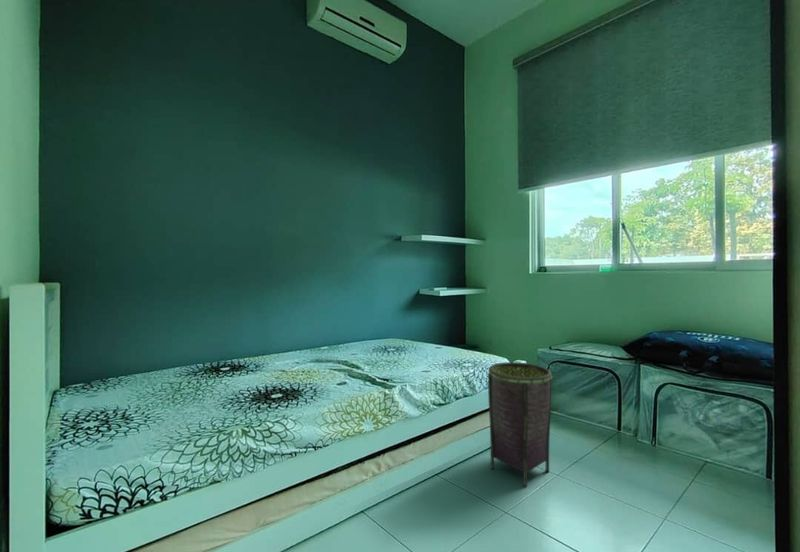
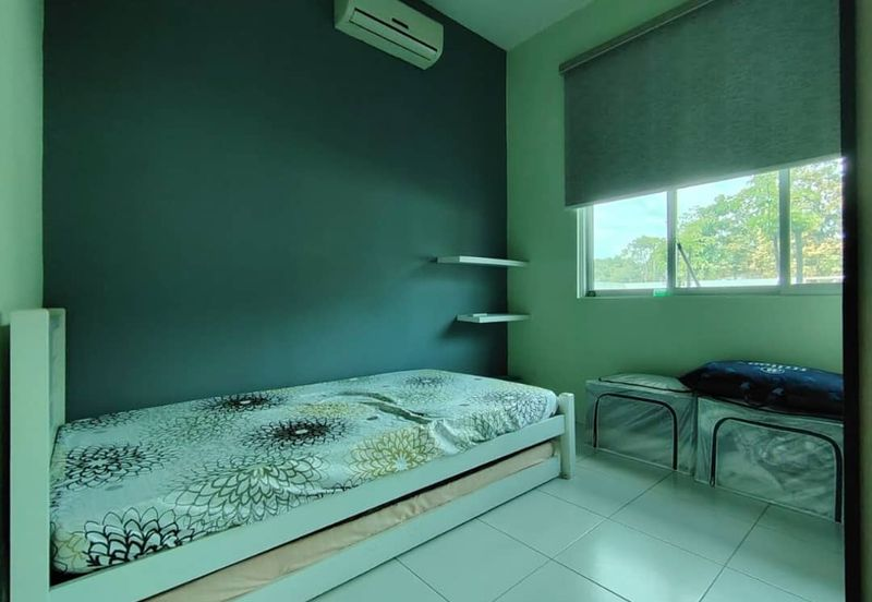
- woven basket [487,361,553,488]
